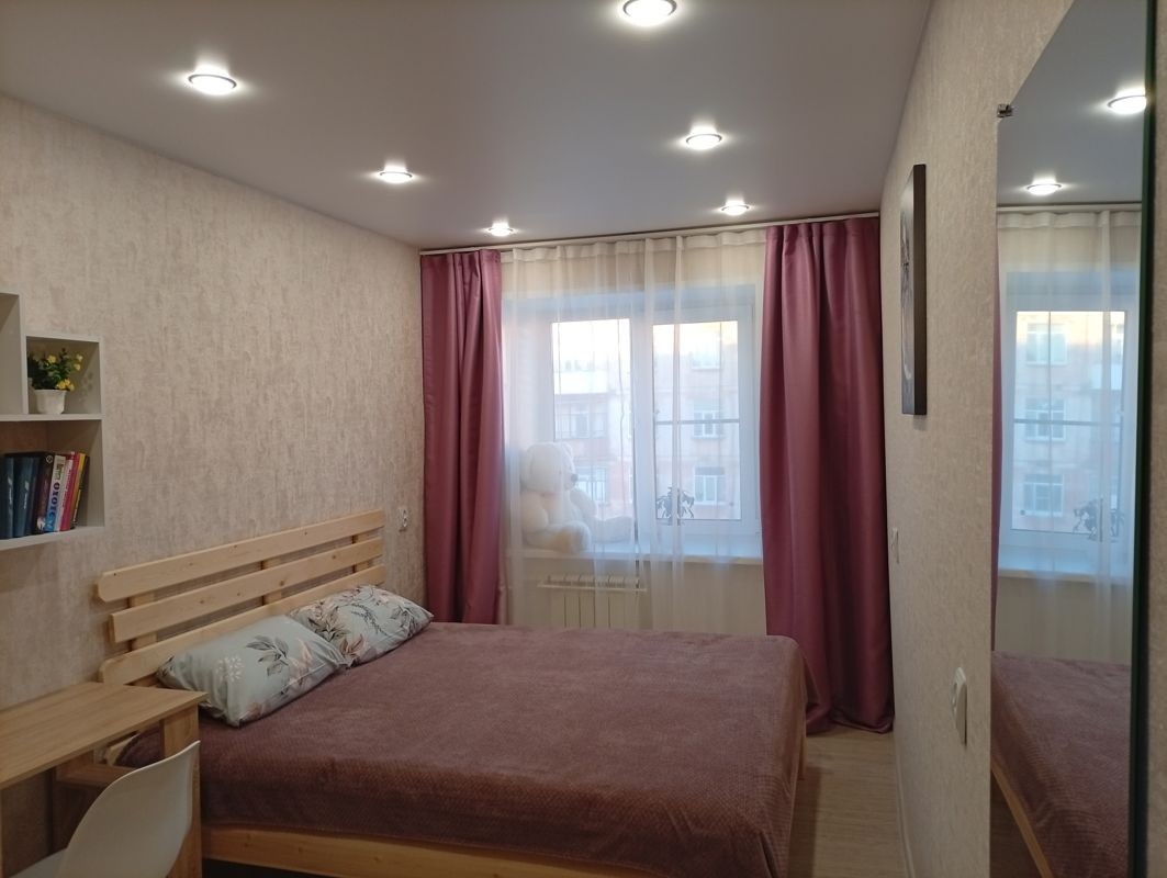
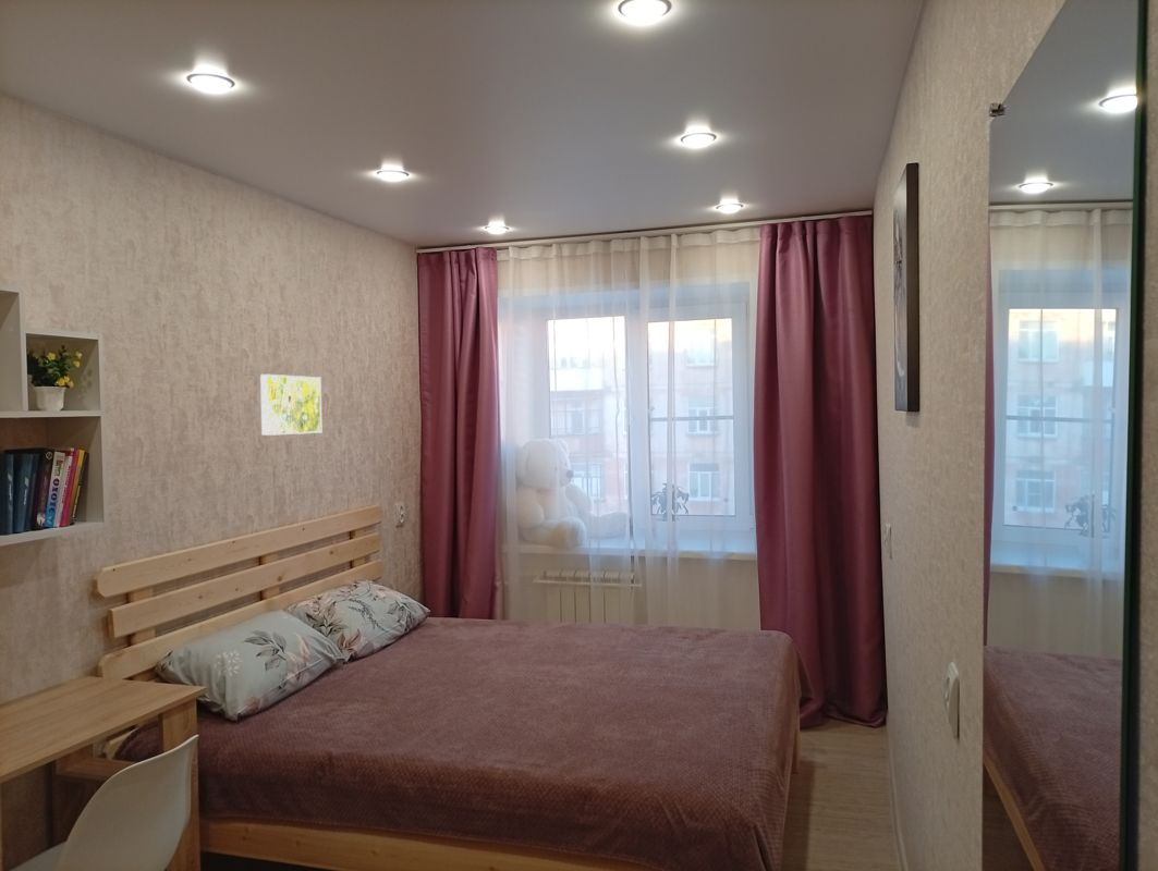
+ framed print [259,373,322,437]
